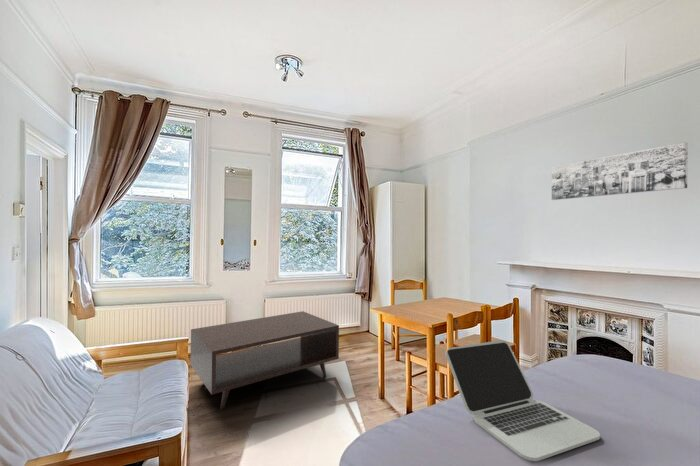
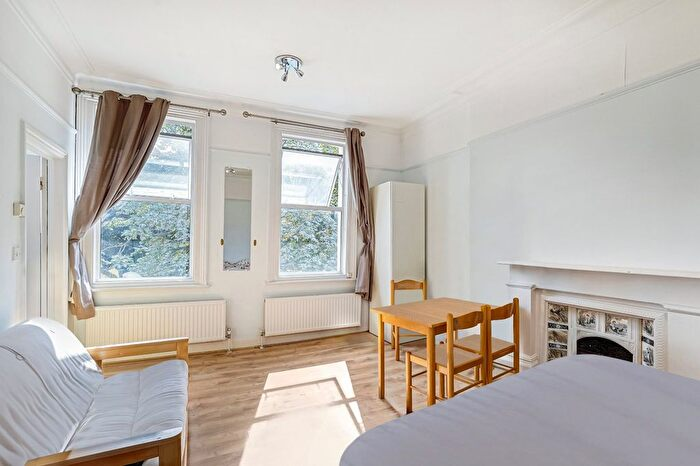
- coffee table [190,310,340,410]
- laptop [445,339,601,462]
- wall art [551,141,689,201]
